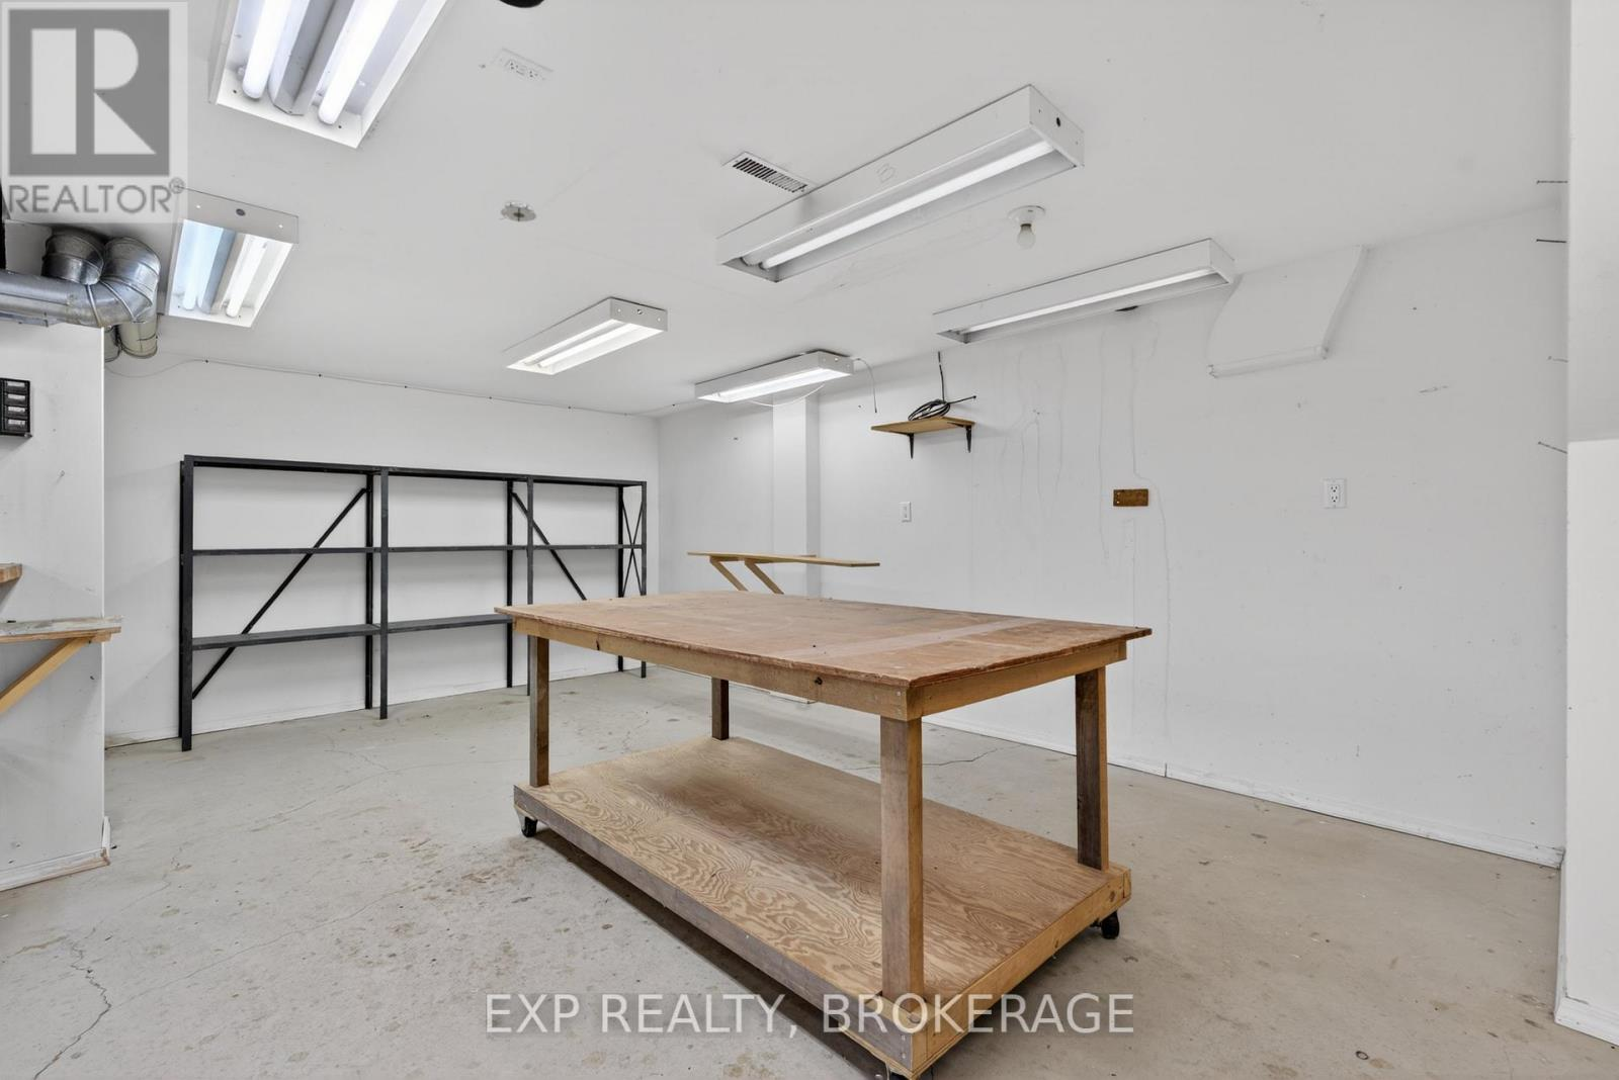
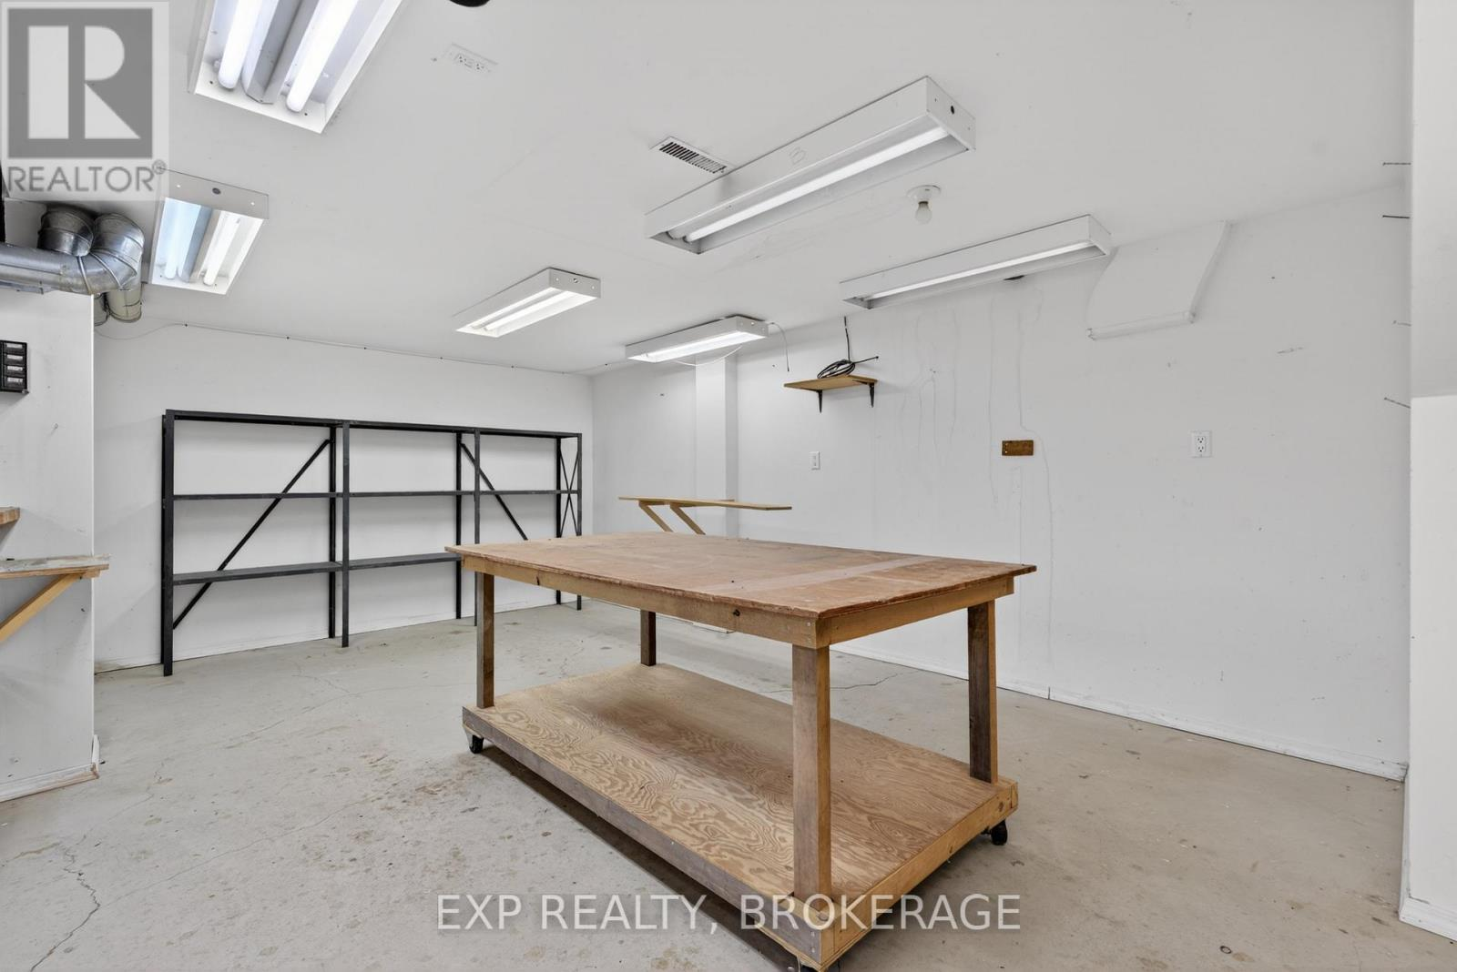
- smoke detector [499,199,538,223]
